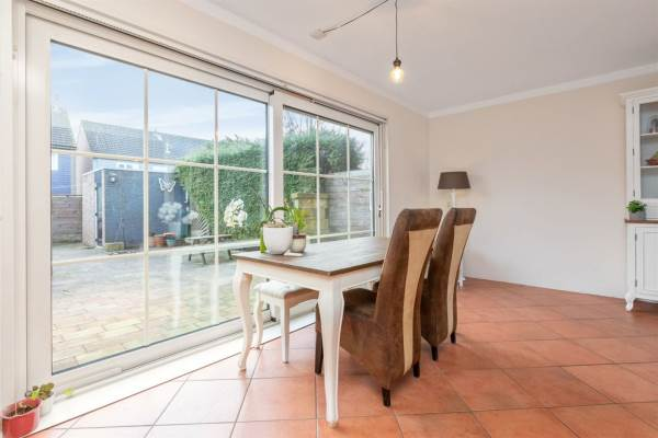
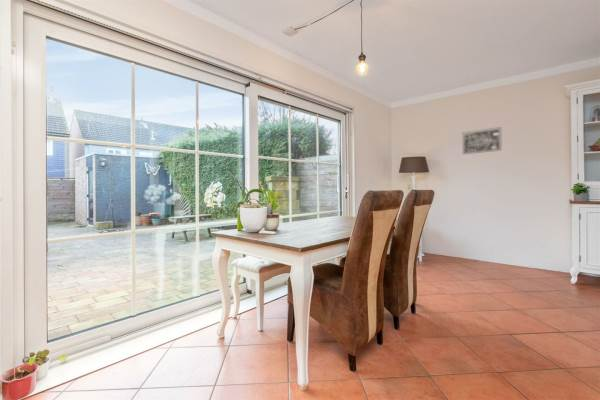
+ wall art [462,126,502,155]
